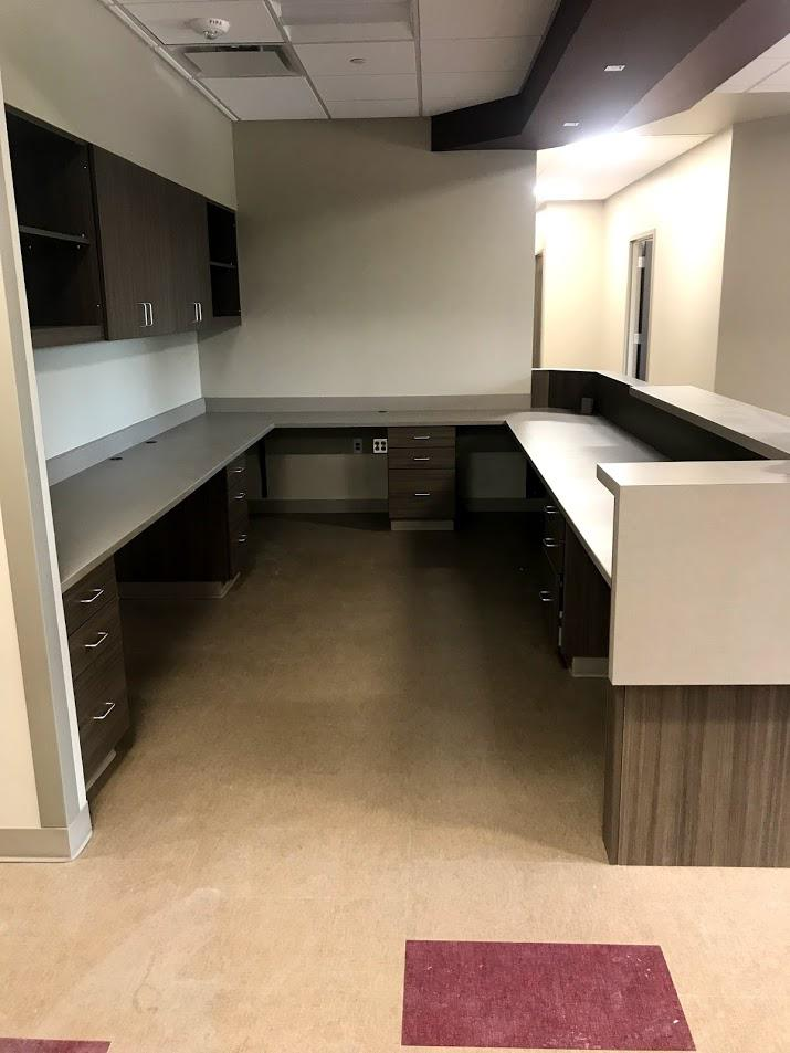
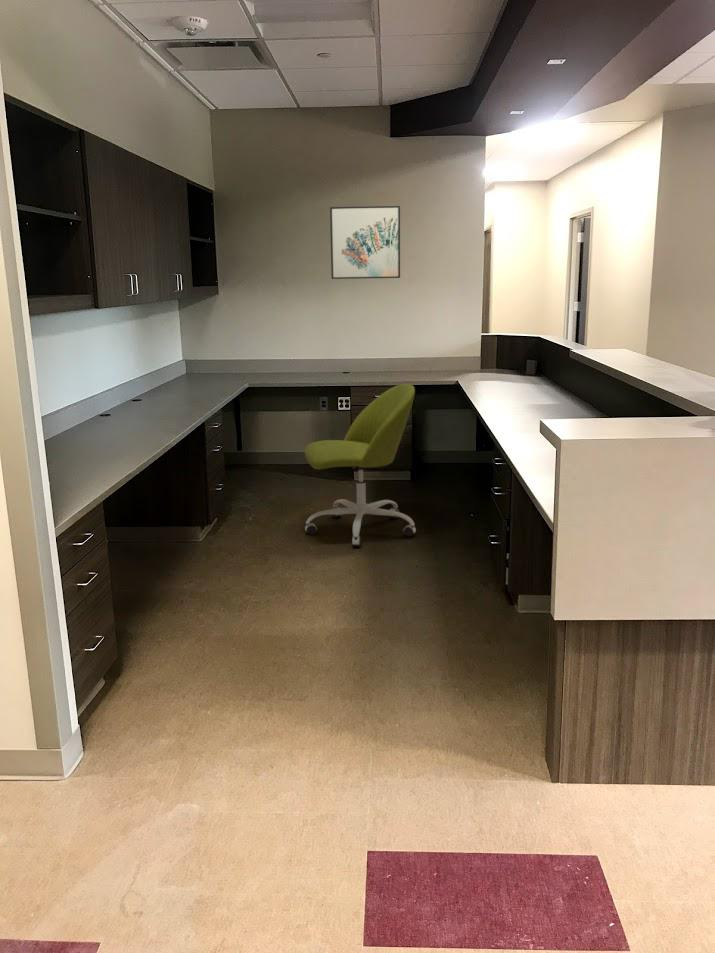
+ wall art [329,205,401,280]
+ office chair [303,383,417,548]
